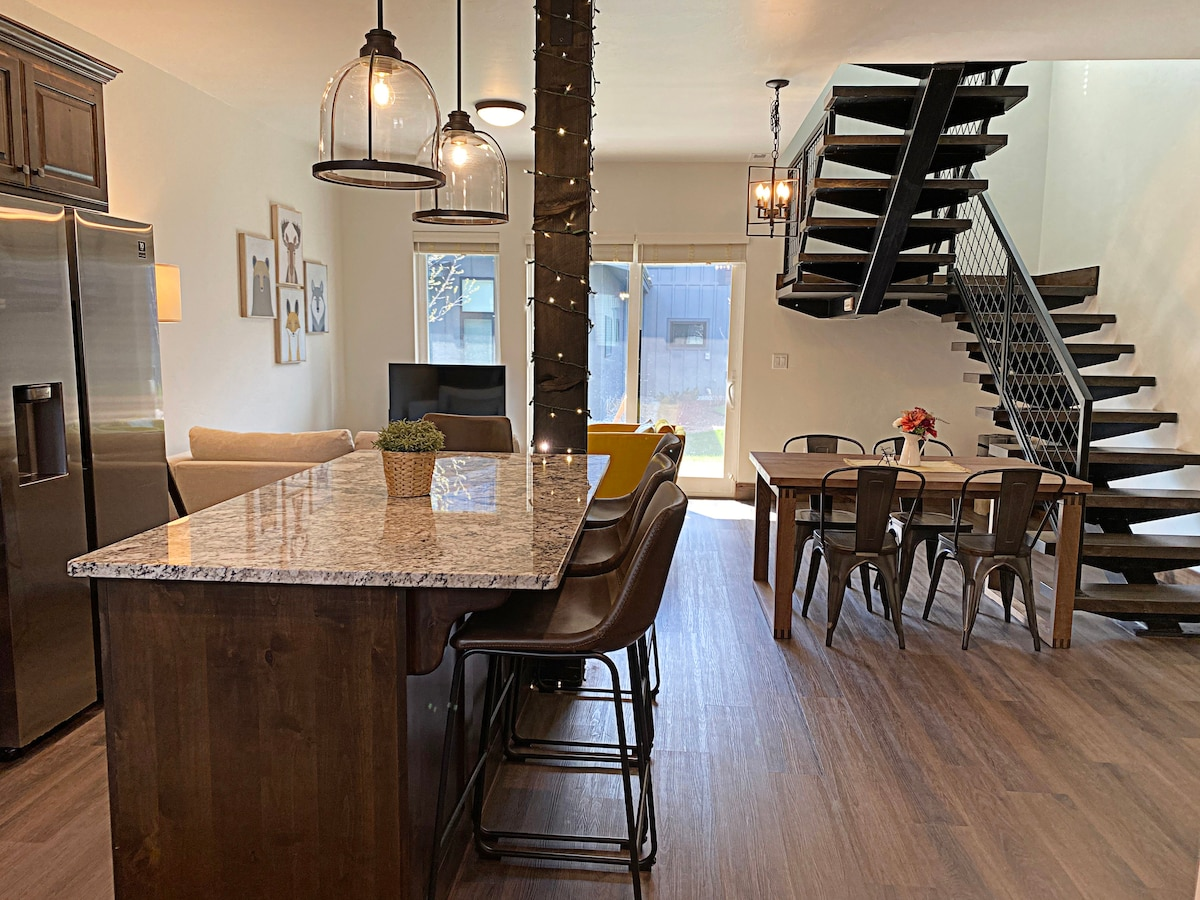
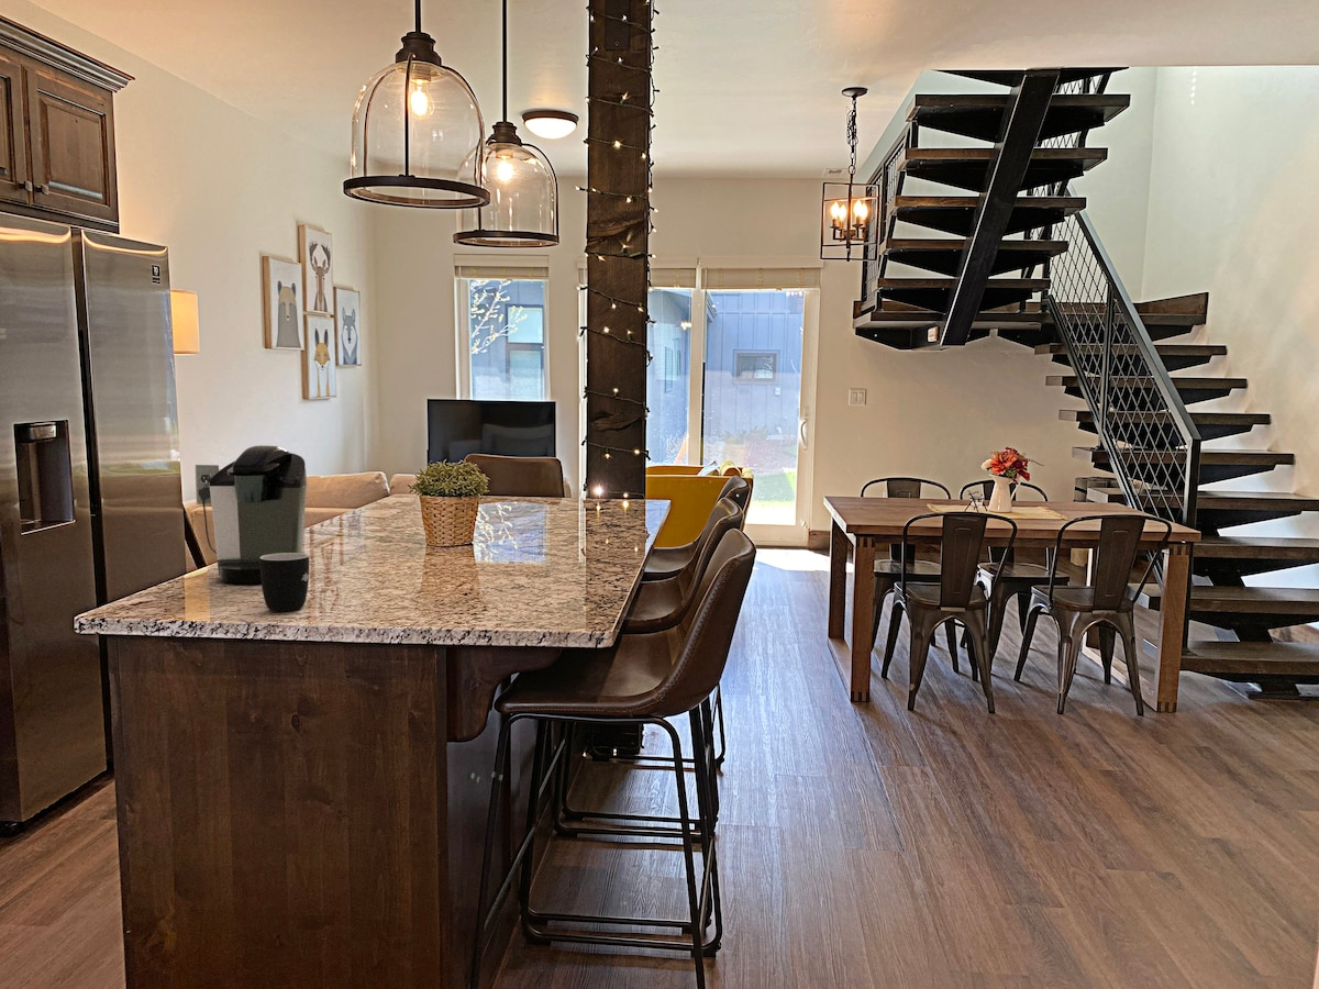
+ mug [259,553,310,612]
+ coffee maker [195,444,308,584]
